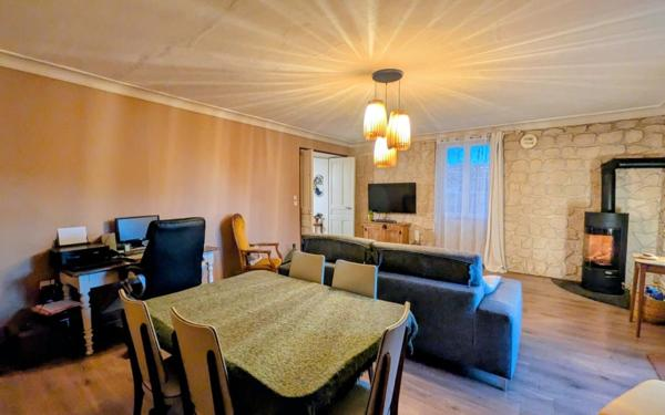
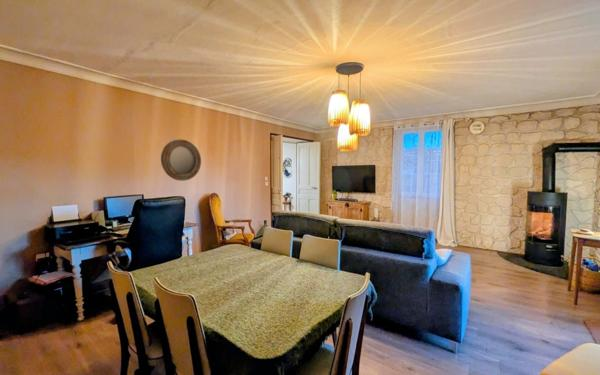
+ home mirror [160,139,202,182]
